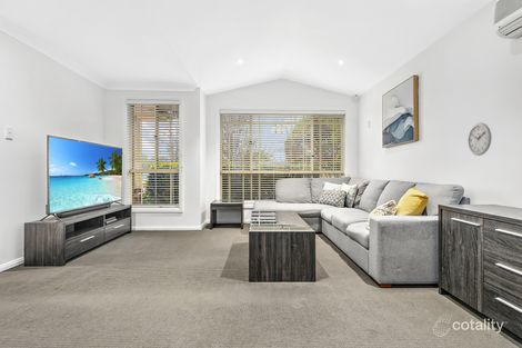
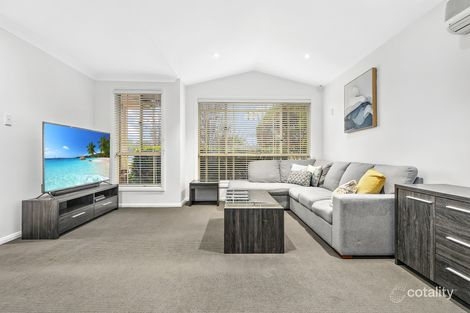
- wall clock [466,122,493,157]
